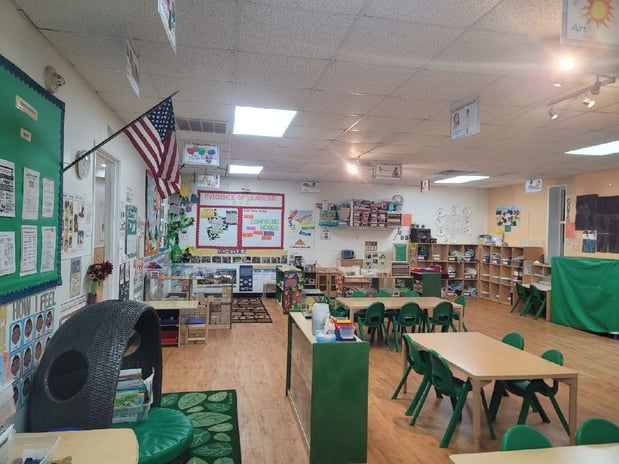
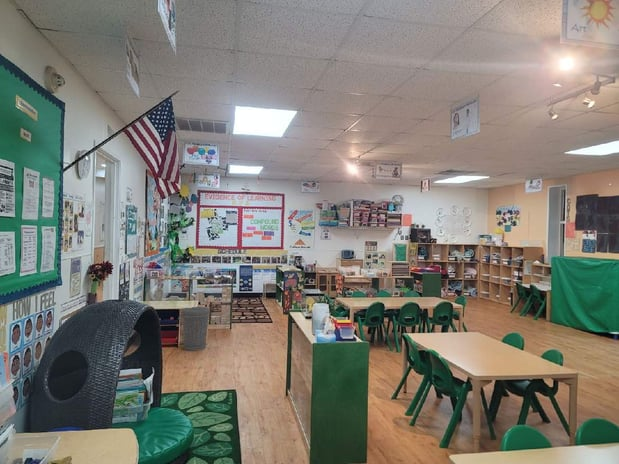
+ trash can [181,306,211,352]
